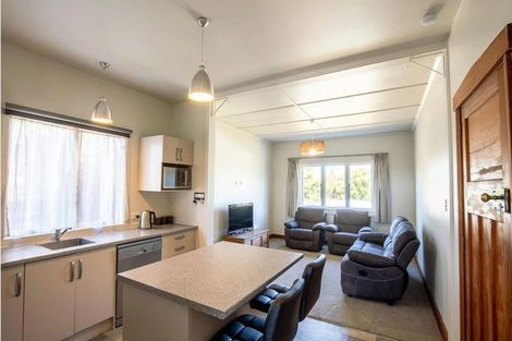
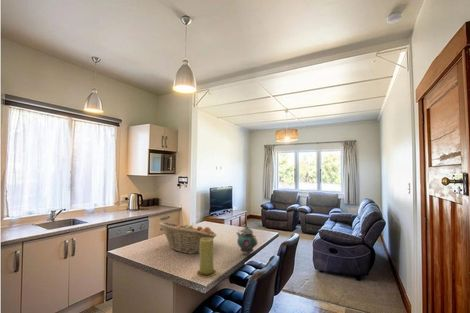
+ teapot [236,225,258,255]
+ candle [196,238,217,278]
+ fruit basket [158,221,218,255]
